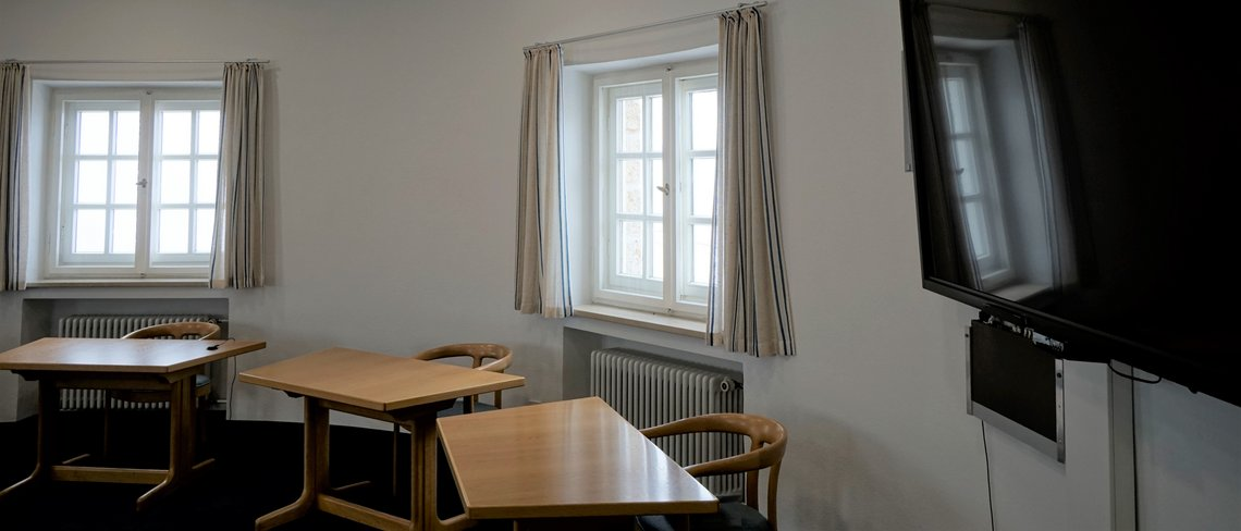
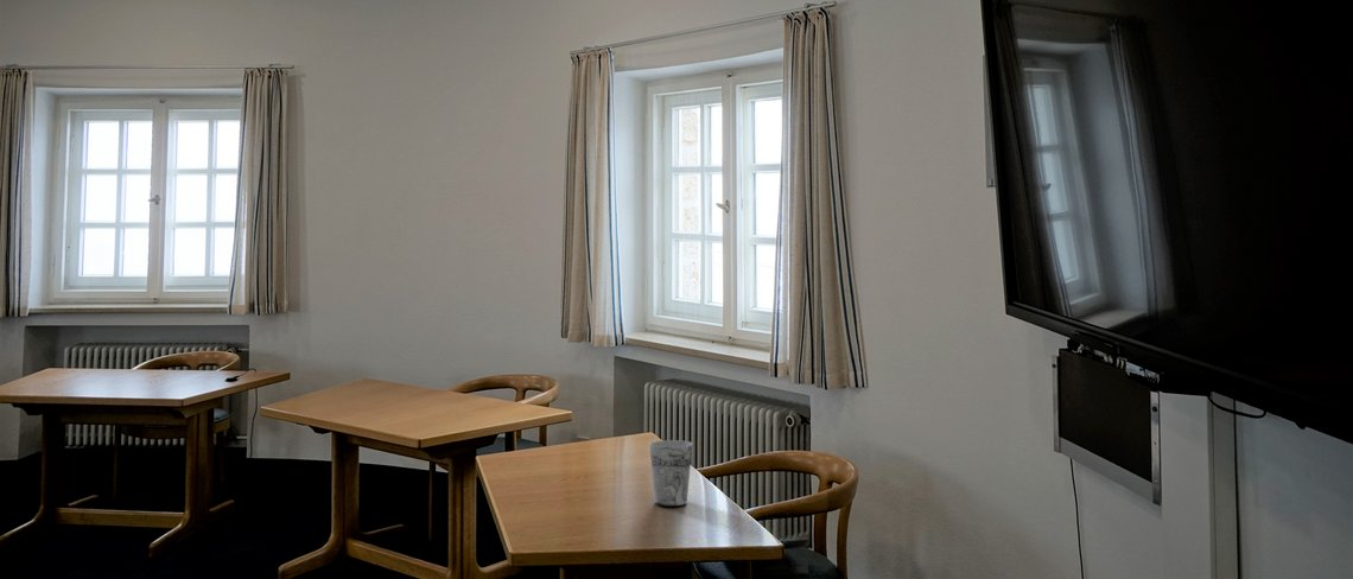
+ cup [648,439,693,508]
